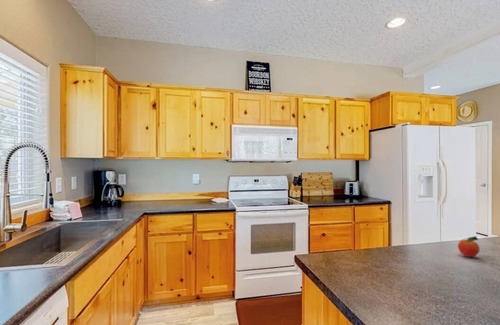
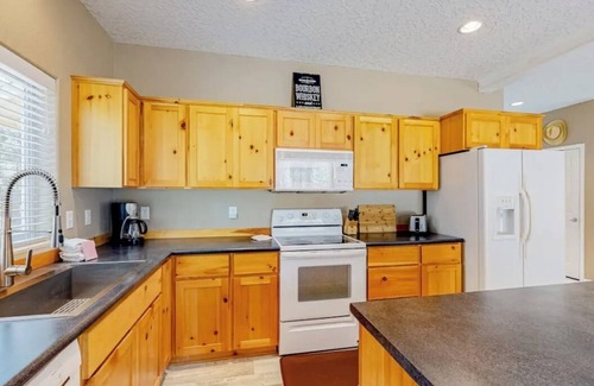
- fruit [457,235,481,258]
